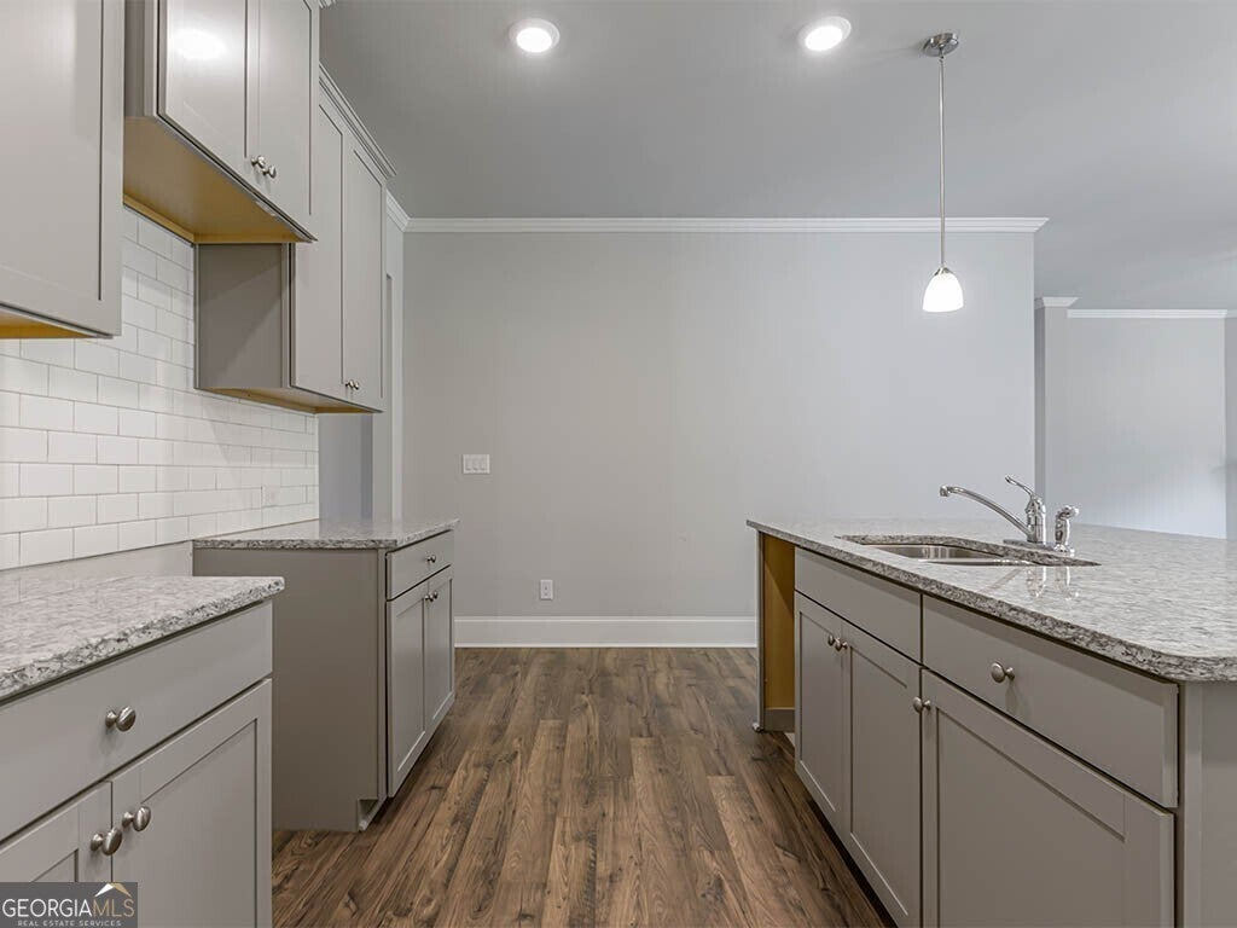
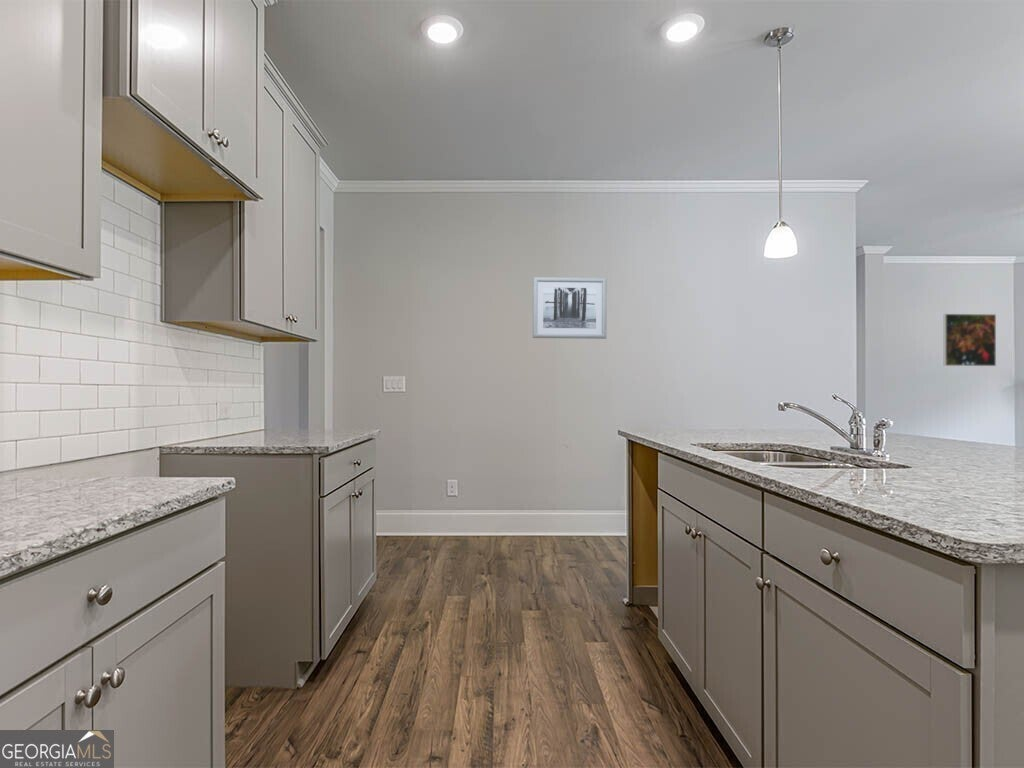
+ wall art [532,276,608,340]
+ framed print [943,313,997,367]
